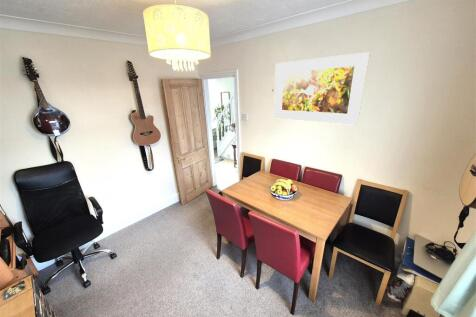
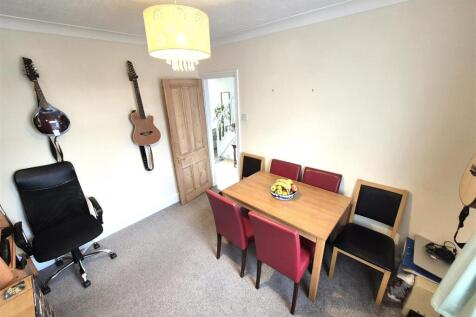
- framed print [273,51,371,126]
